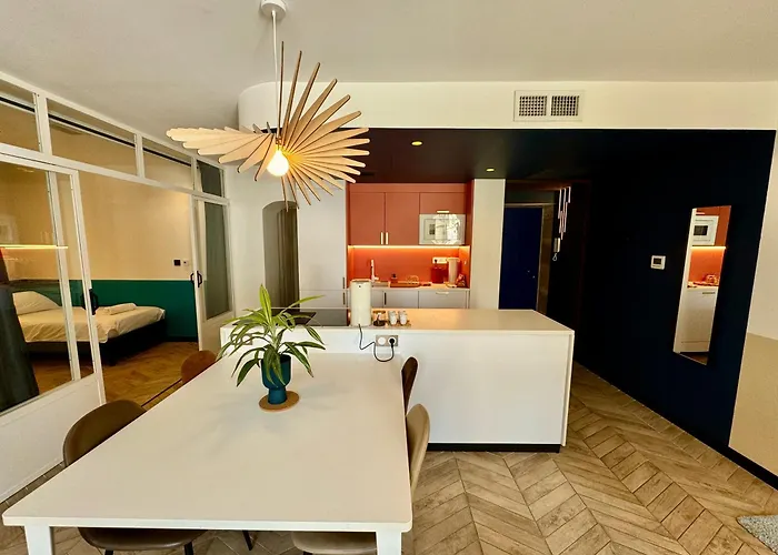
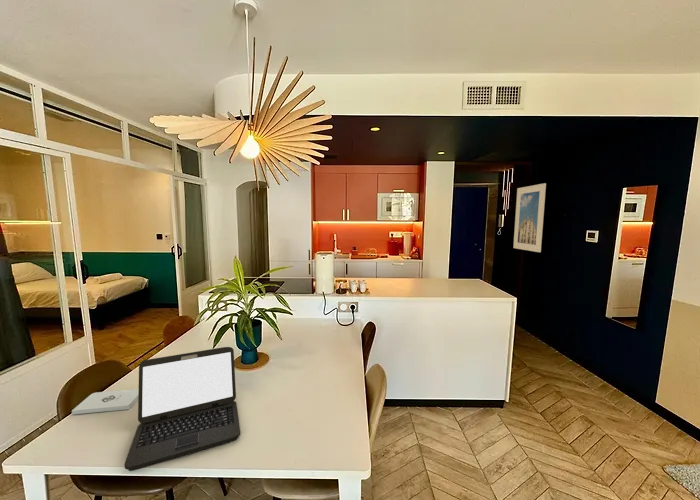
+ notepad [71,388,139,415]
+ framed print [513,182,547,253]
+ laptop [124,346,241,472]
